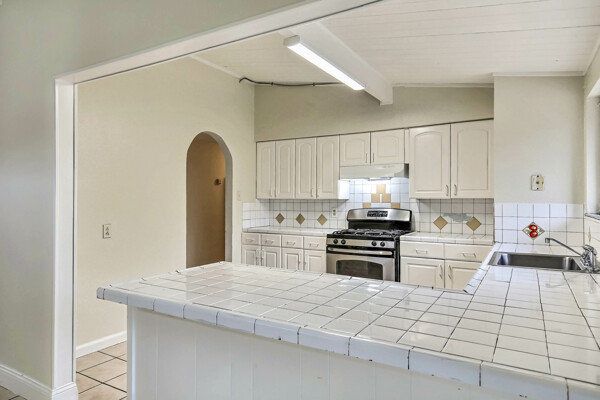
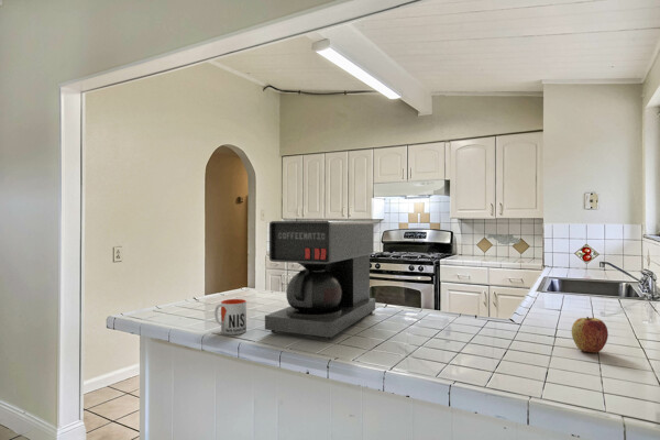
+ coffee maker [264,220,376,341]
+ mug [213,298,248,336]
+ apple [571,316,609,353]
